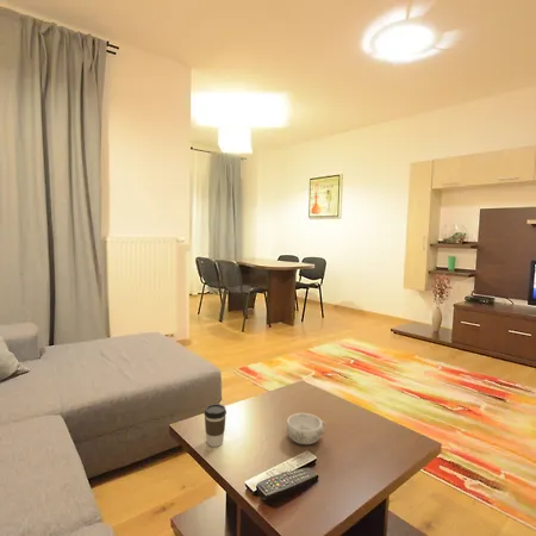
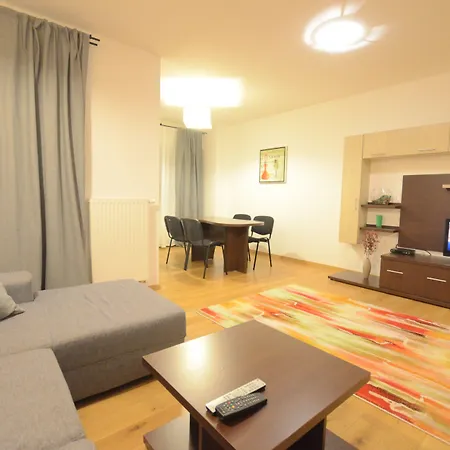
- coffee cup [202,403,228,448]
- decorative bowl [286,412,328,445]
